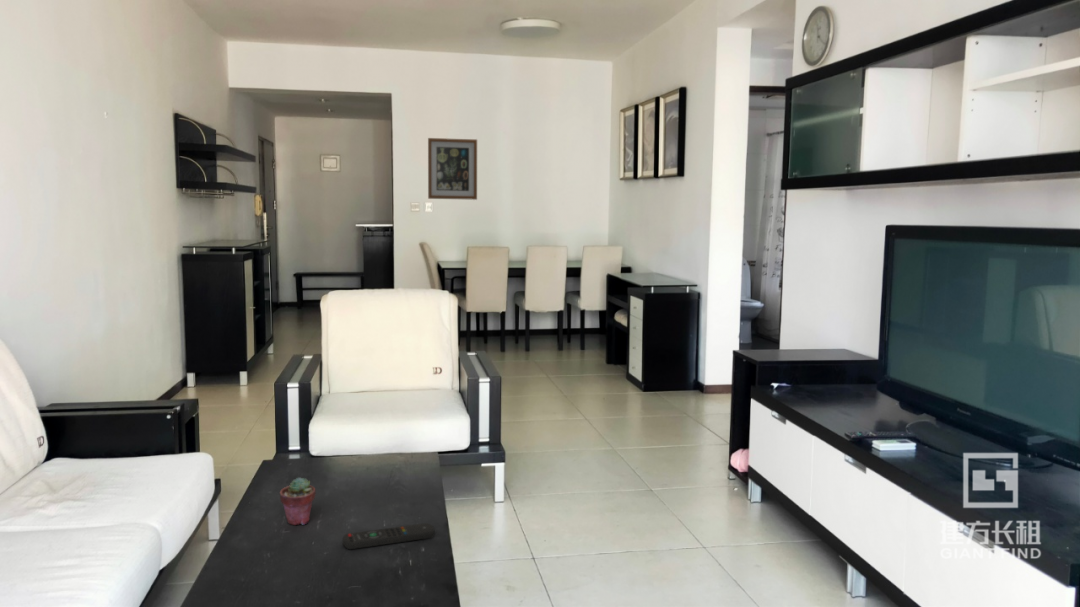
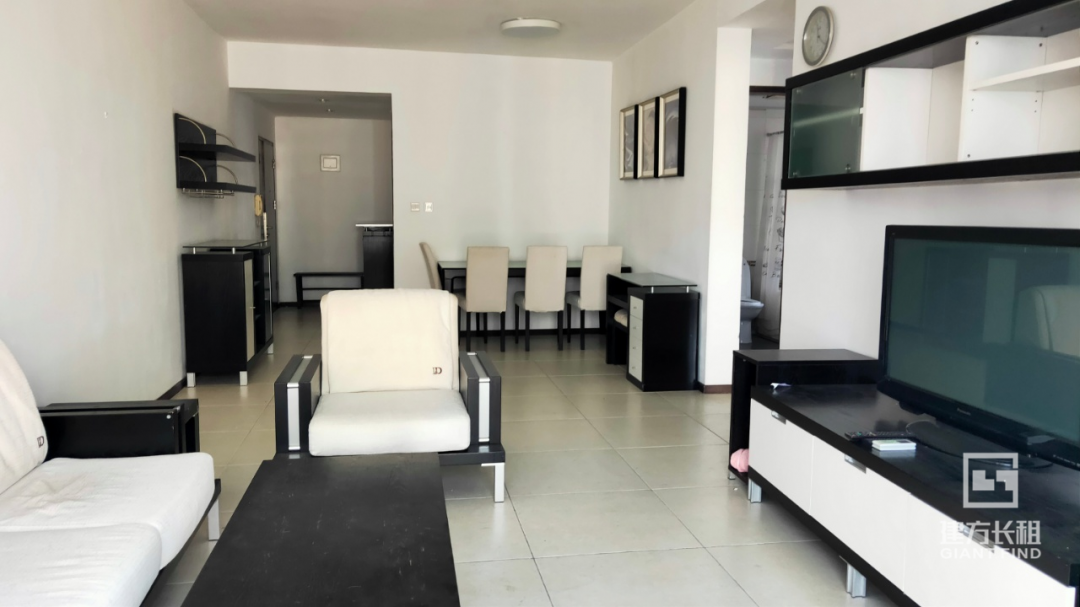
- remote control [342,522,436,550]
- potted succulent [279,476,317,526]
- wall art [427,137,478,201]
